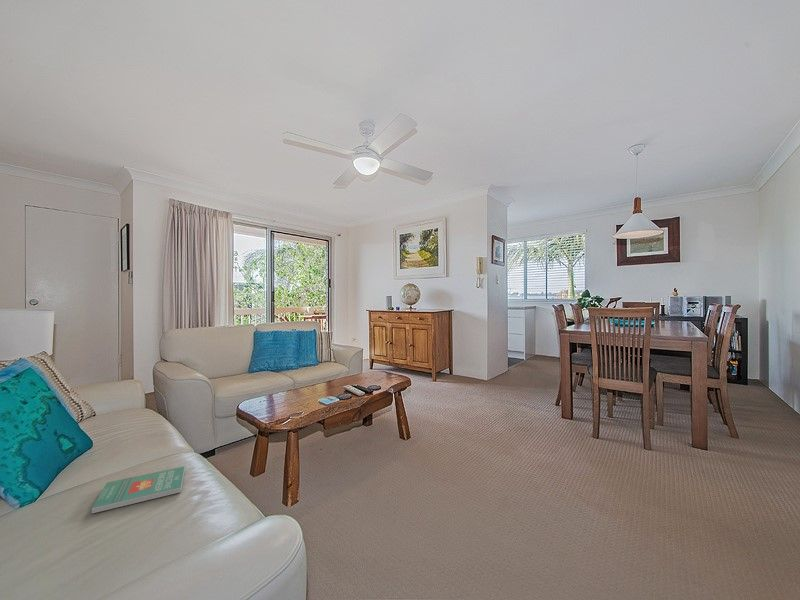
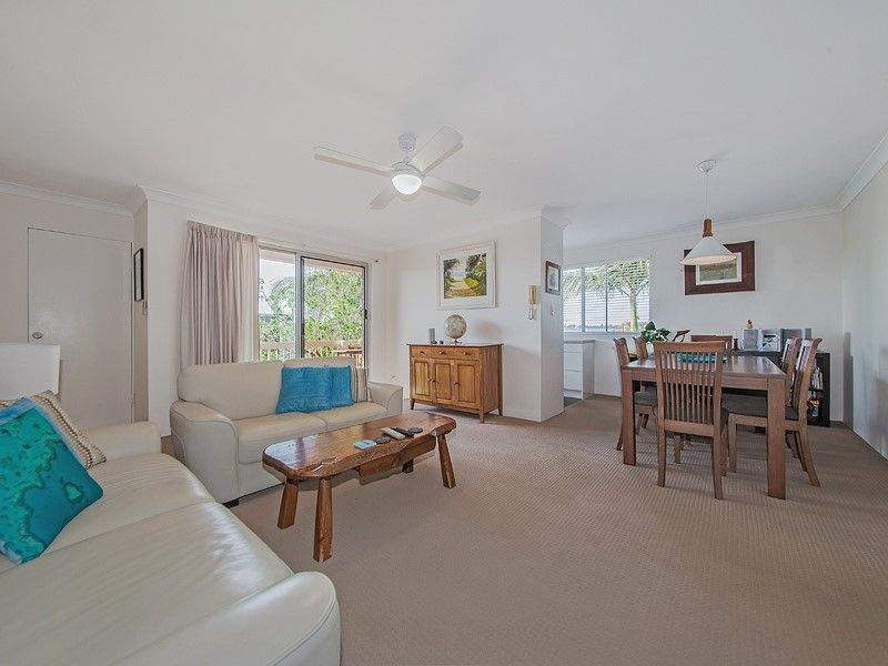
- book [91,465,186,515]
